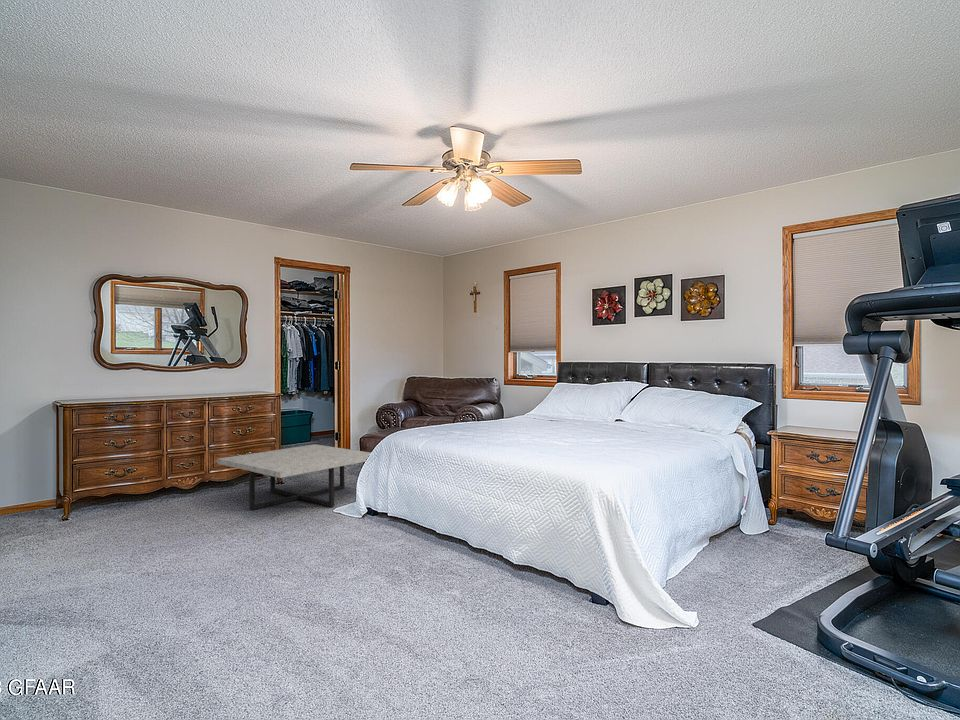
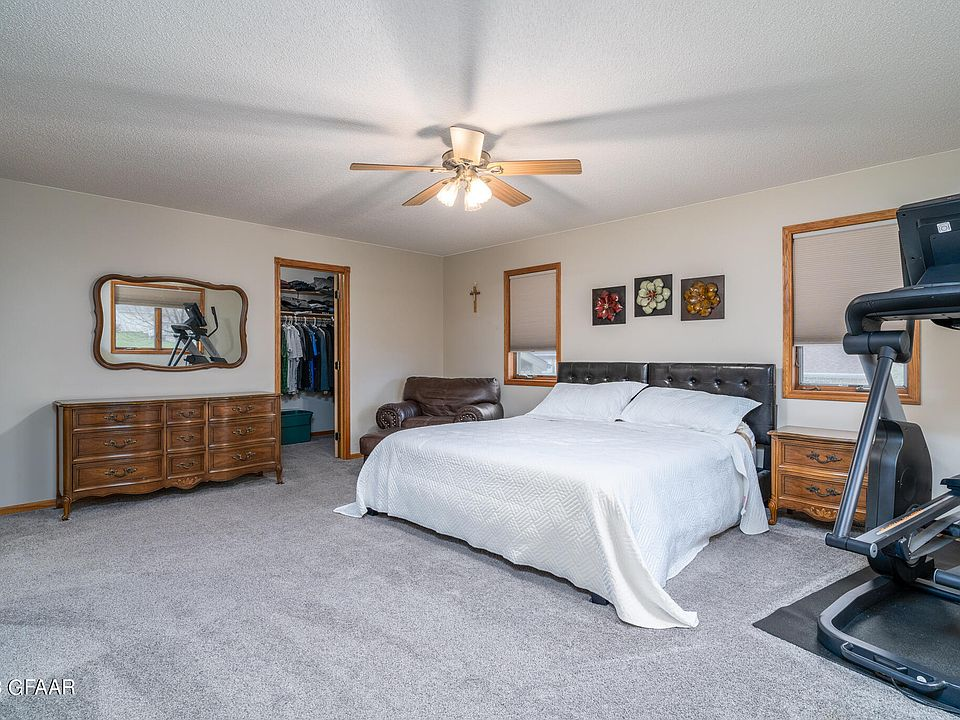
- coffee table [216,443,372,511]
